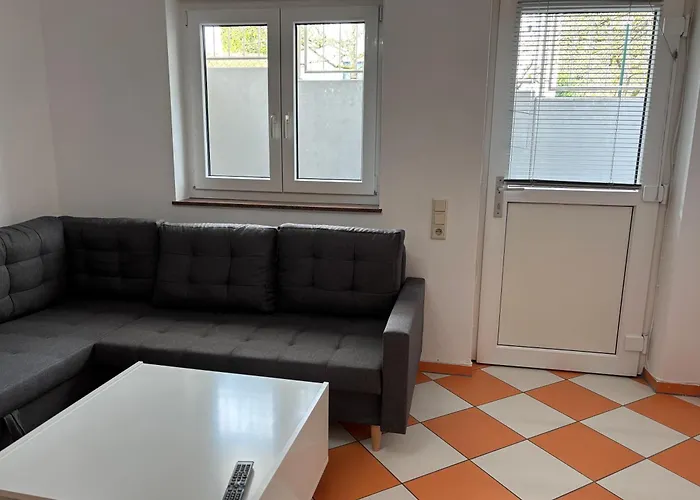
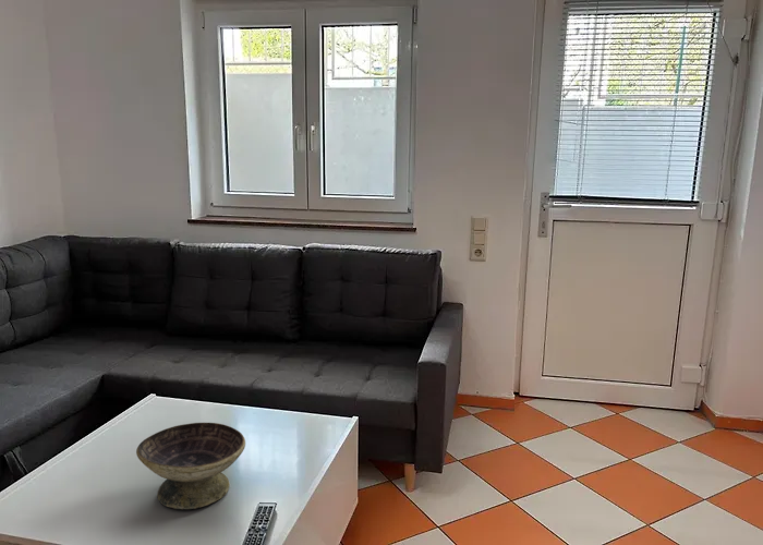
+ decorative bowl [135,422,246,510]
